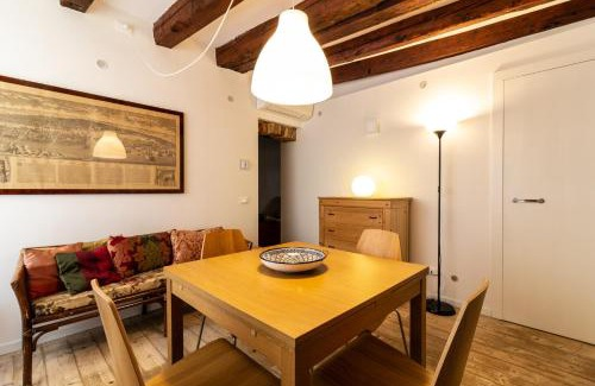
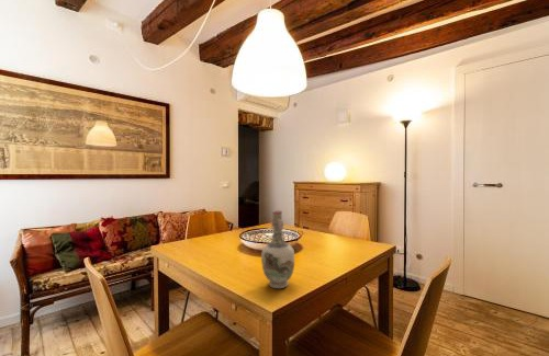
+ vase [260,209,295,289]
